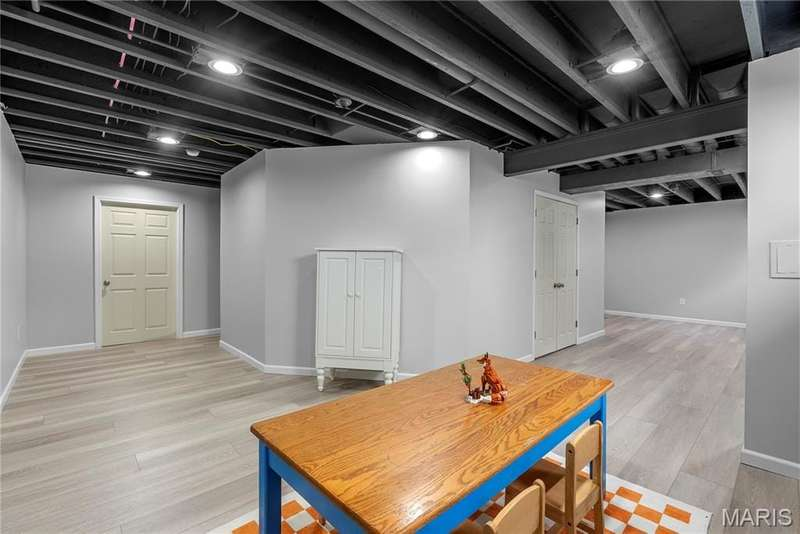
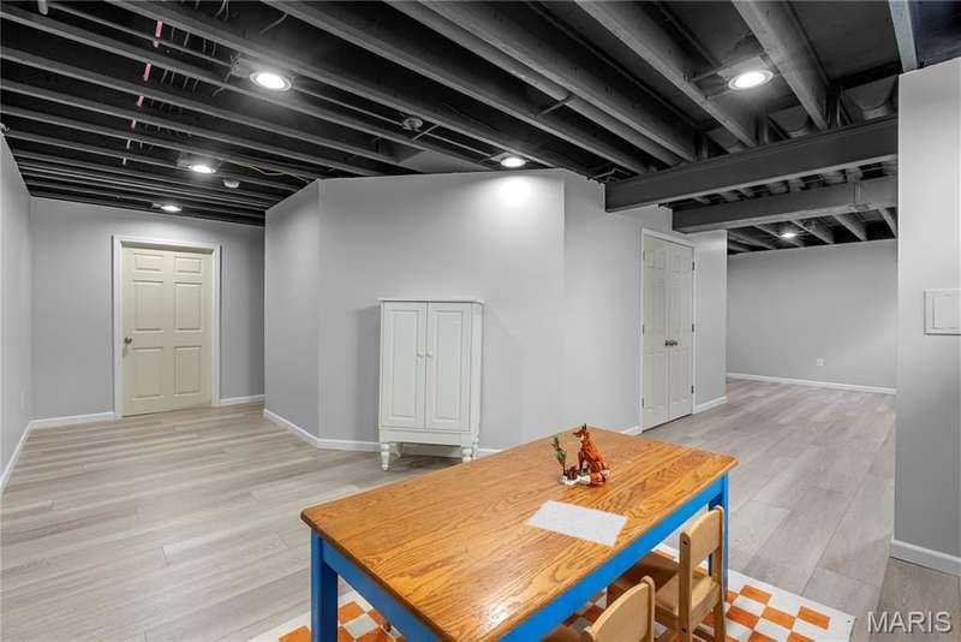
+ paper sheet [524,499,629,547]
